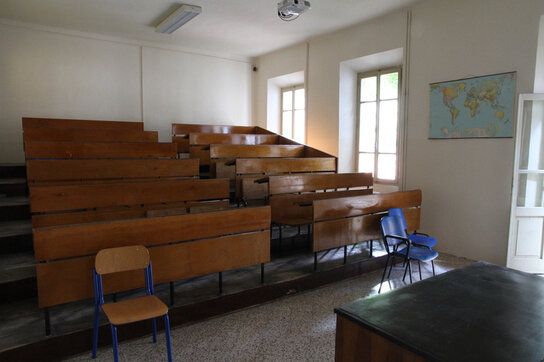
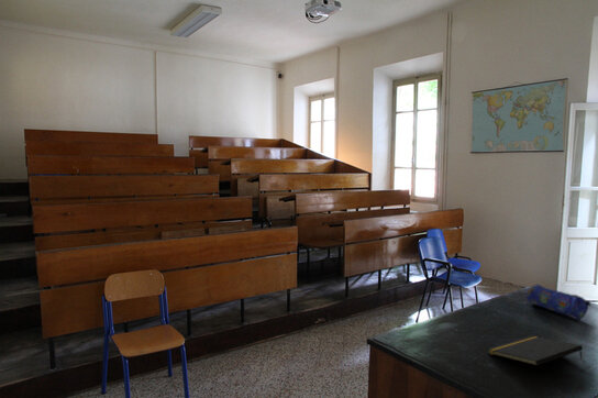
+ notepad [486,335,584,367]
+ pencil case [525,284,593,321]
